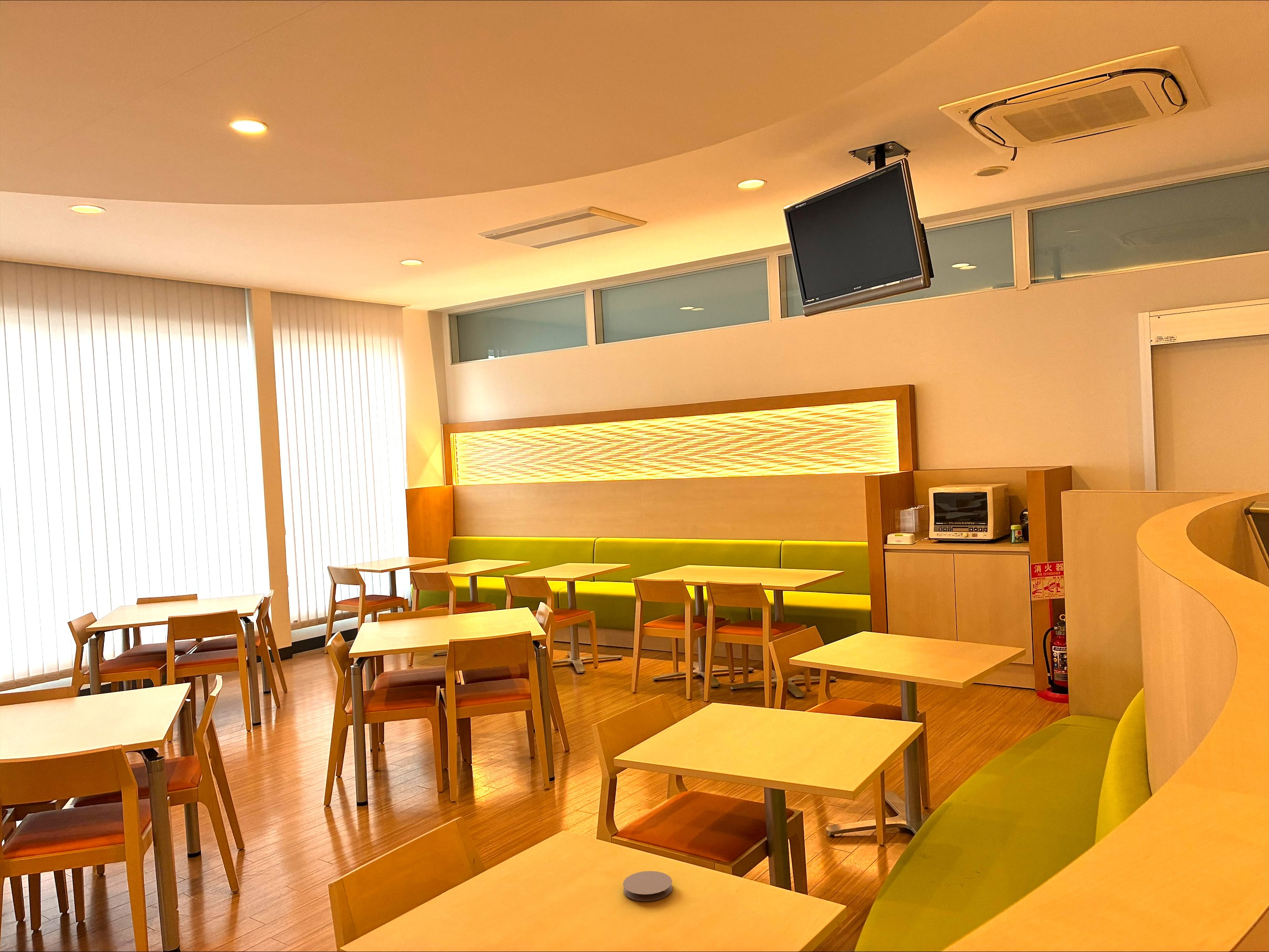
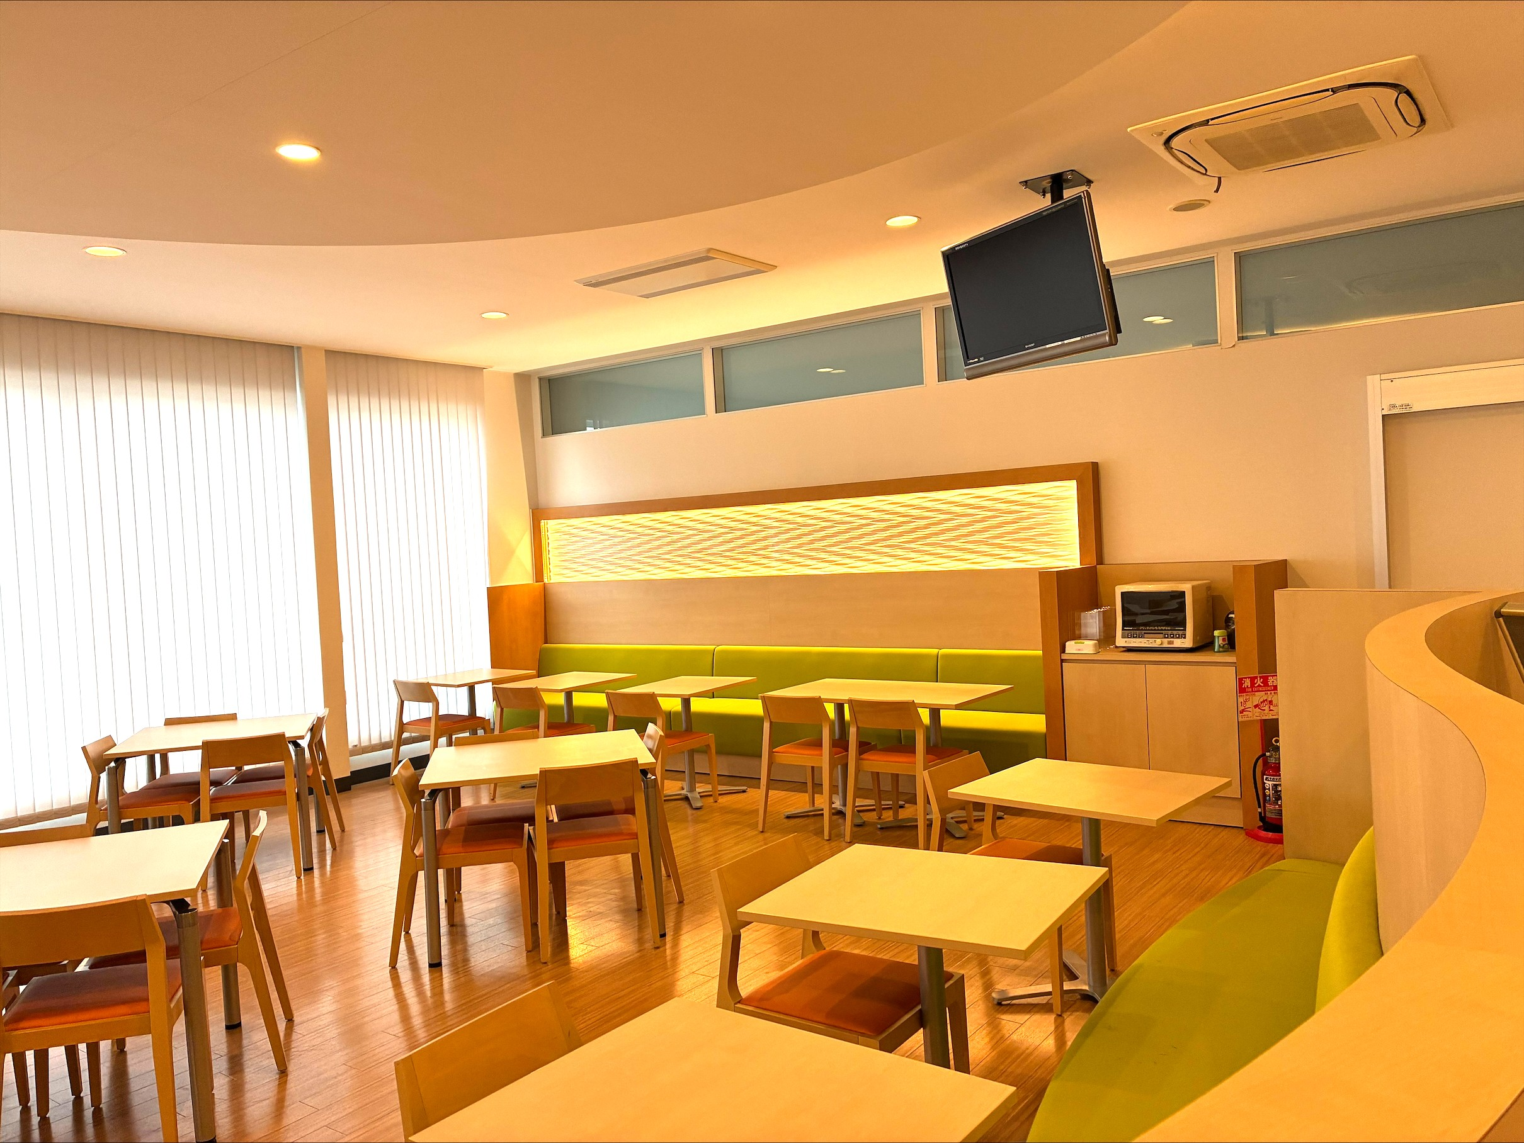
- coaster [622,870,673,902]
